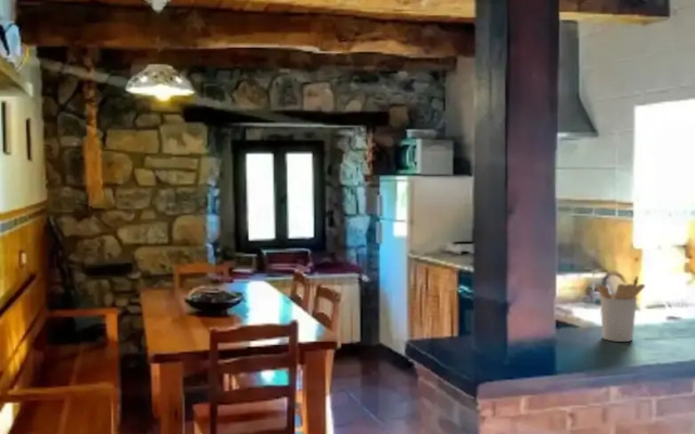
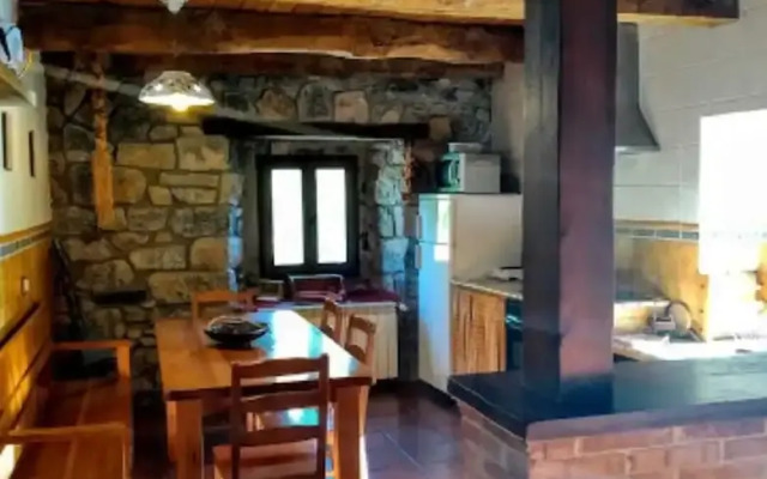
- utensil holder [595,275,646,343]
